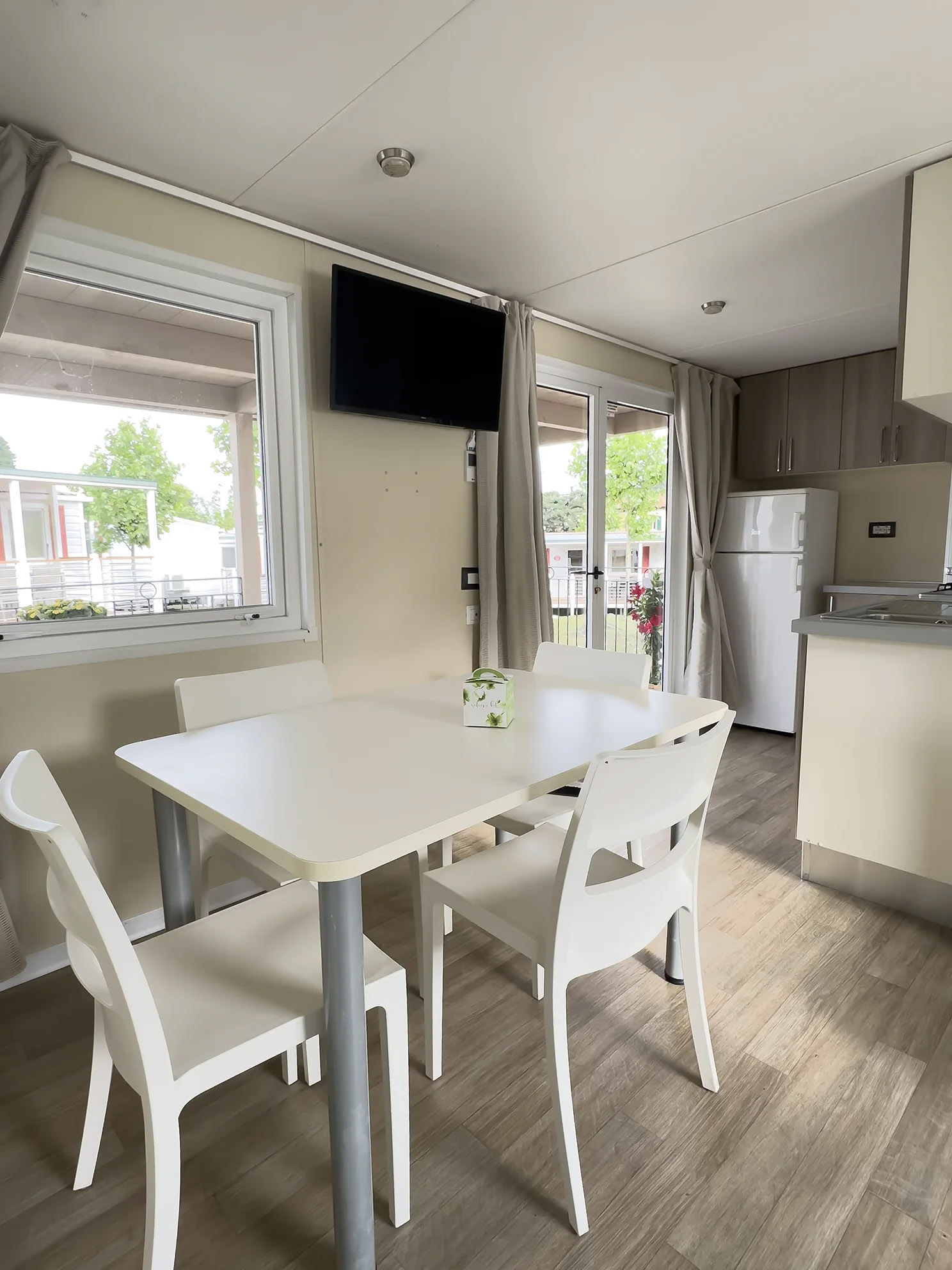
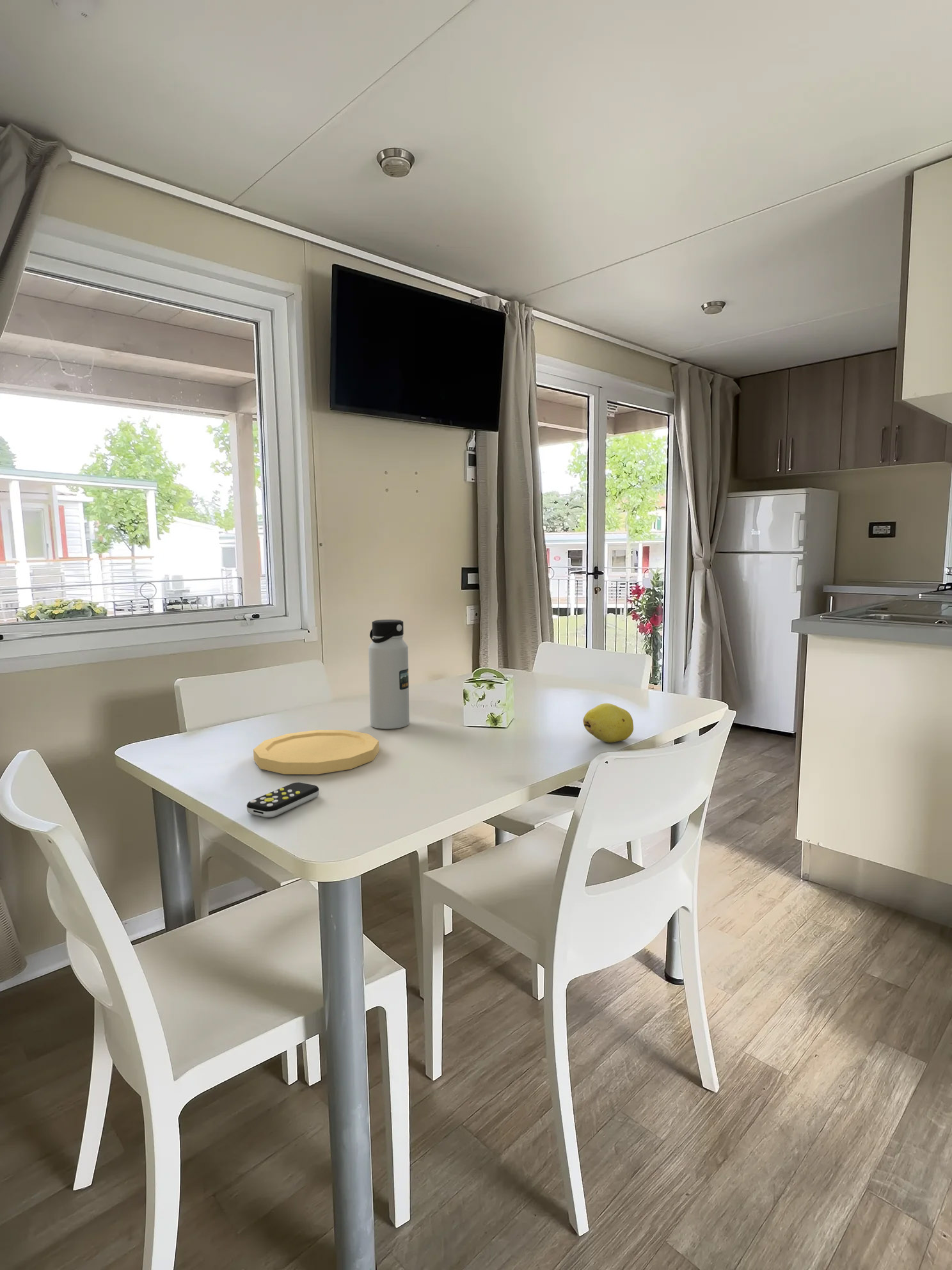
+ plate [253,729,379,775]
+ water bottle [368,619,410,730]
+ fruit [583,703,634,743]
+ remote control [246,782,320,818]
